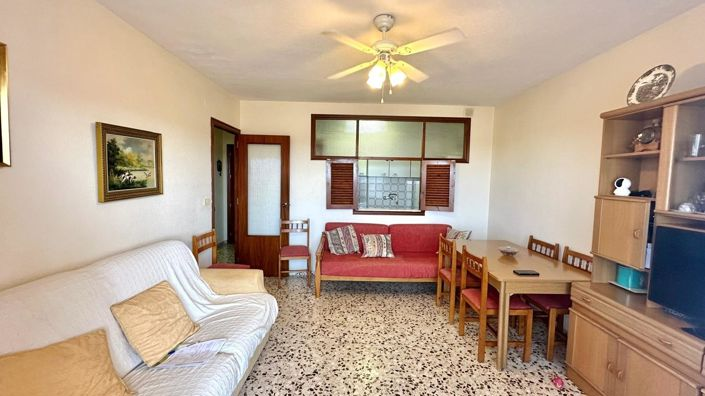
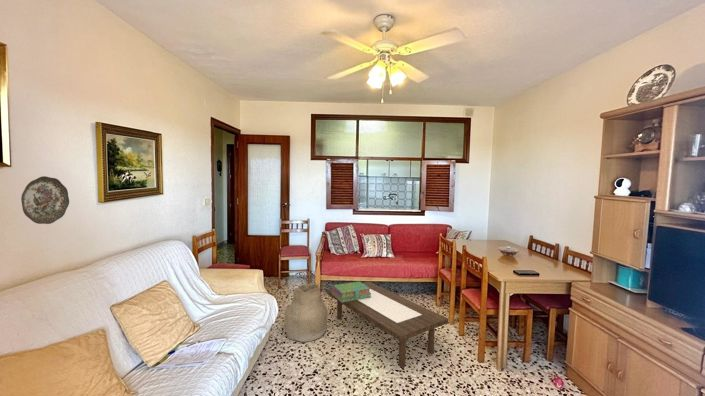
+ coffee table [326,281,449,368]
+ stack of books [332,280,371,302]
+ bag [283,282,328,343]
+ decorative plate [20,175,70,225]
